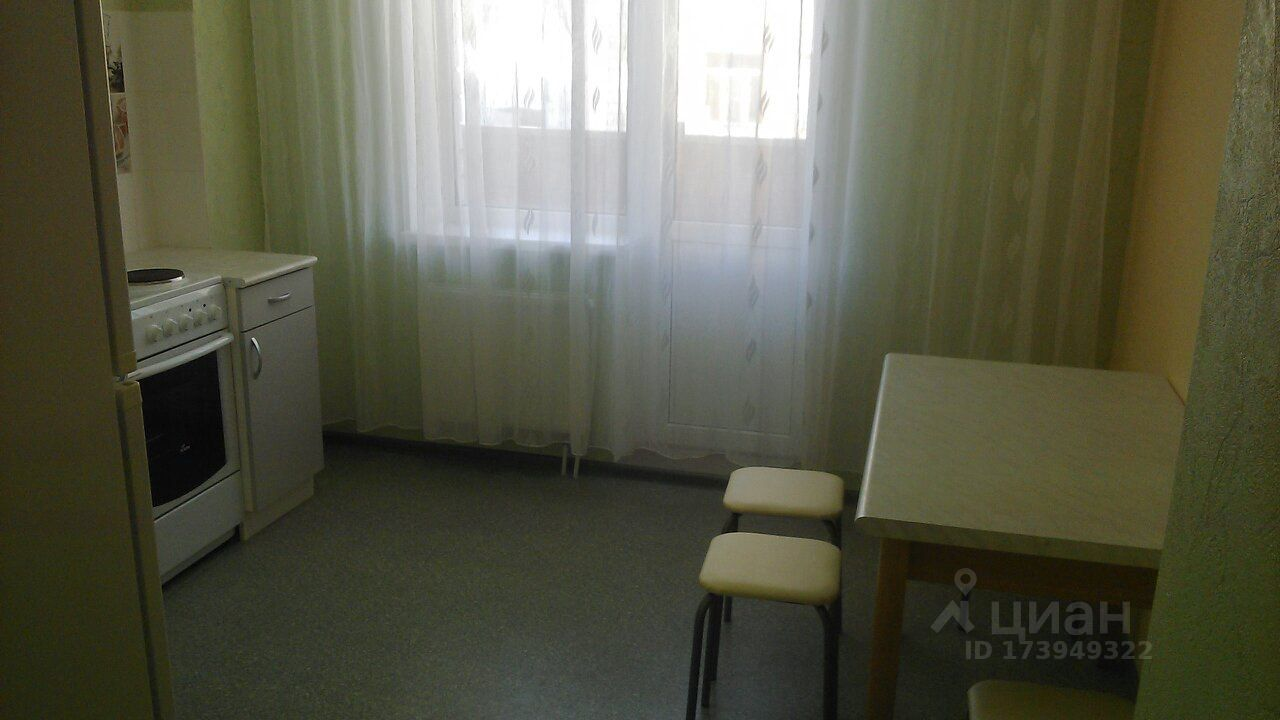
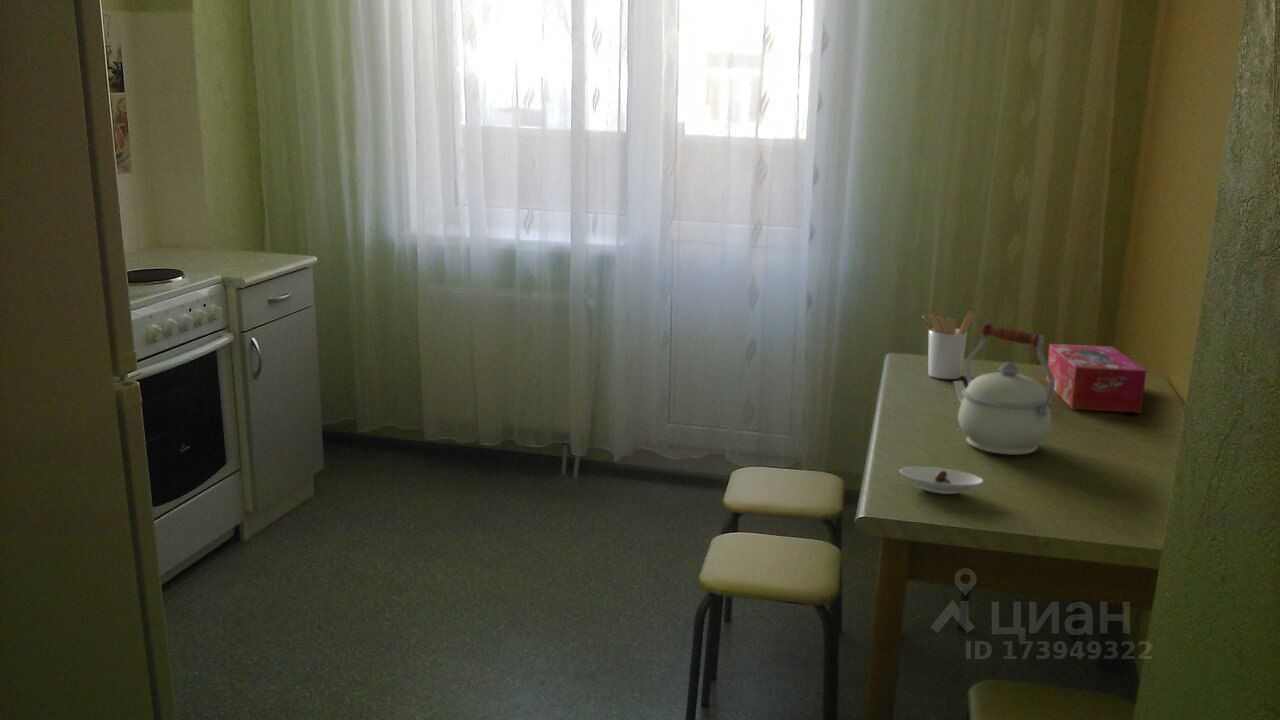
+ saucer [898,466,984,495]
+ tissue box [1045,343,1147,414]
+ kettle [953,323,1055,456]
+ utensil holder [921,310,975,380]
